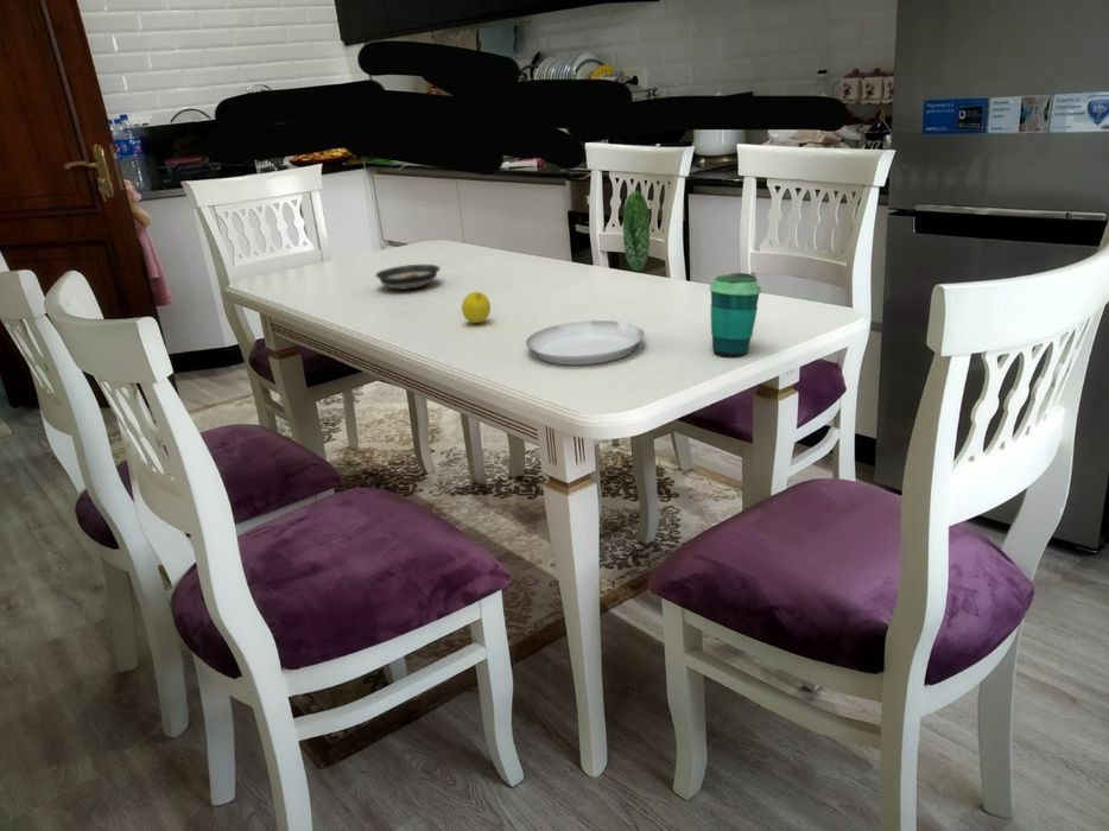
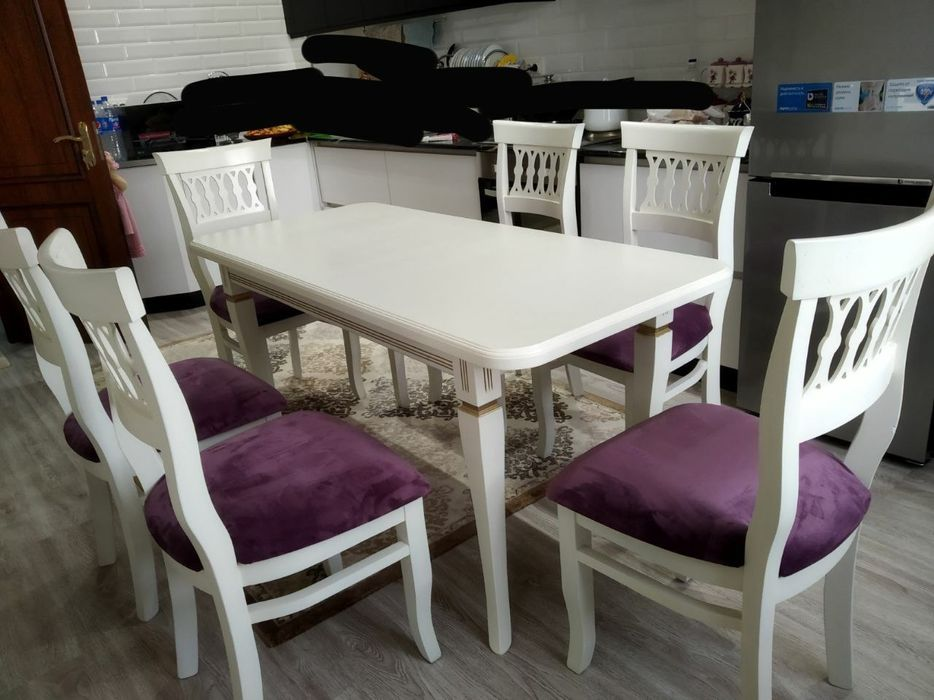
- saucer [374,264,442,291]
- plate [525,190,651,366]
- fruit [461,291,492,324]
- cup [709,272,762,357]
